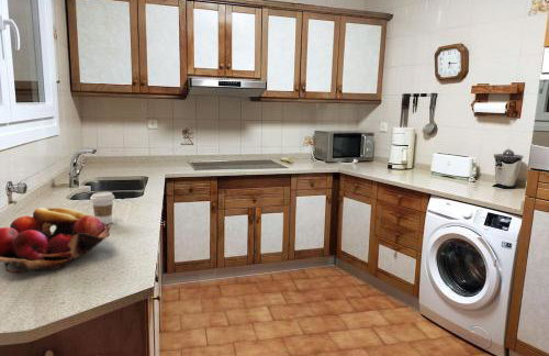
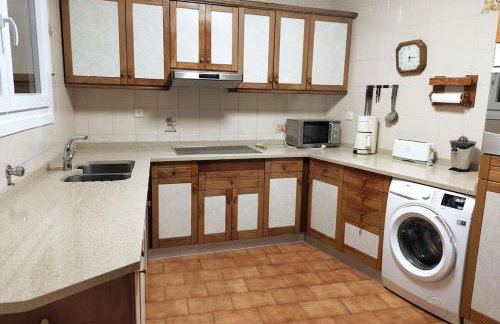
- fruit basket [0,207,111,275]
- coffee cup [89,191,115,225]
